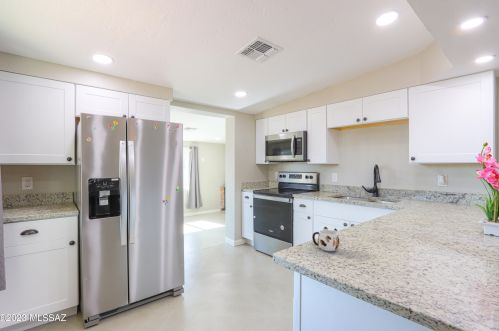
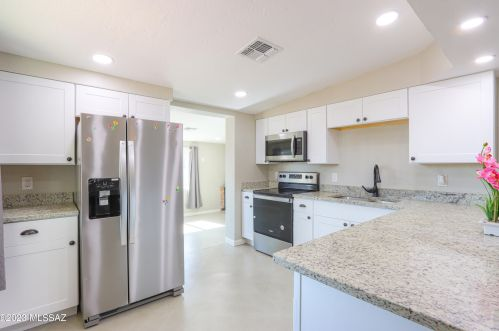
- mug [311,226,341,252]
